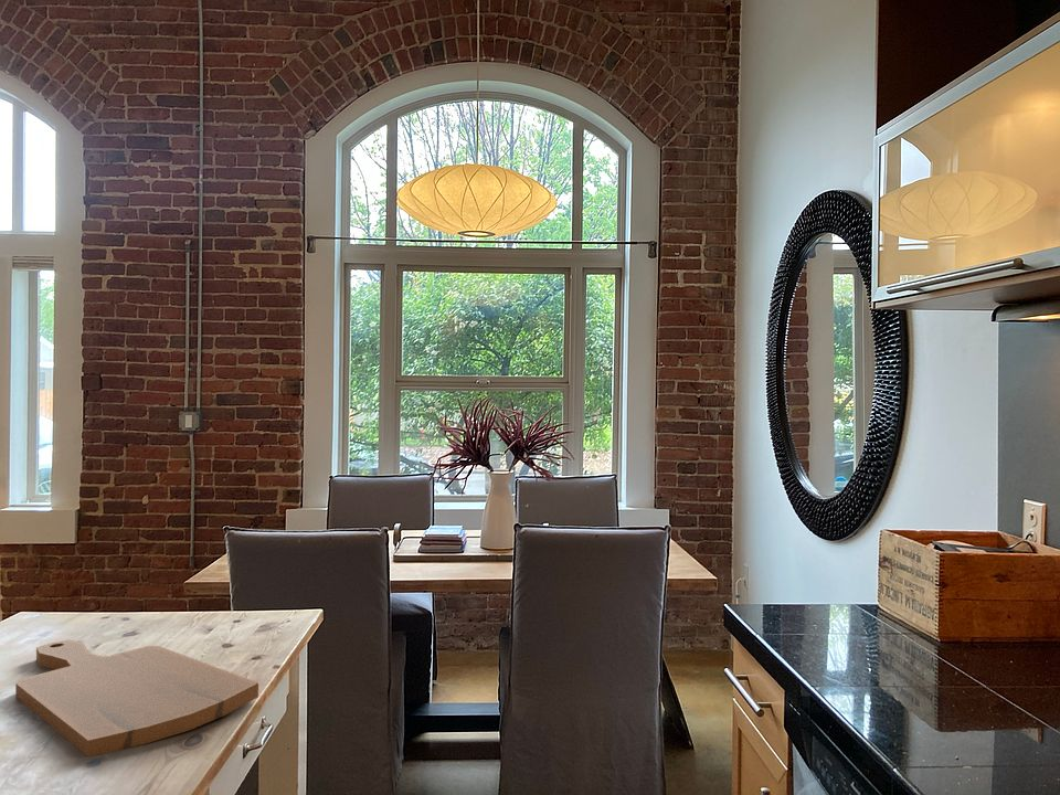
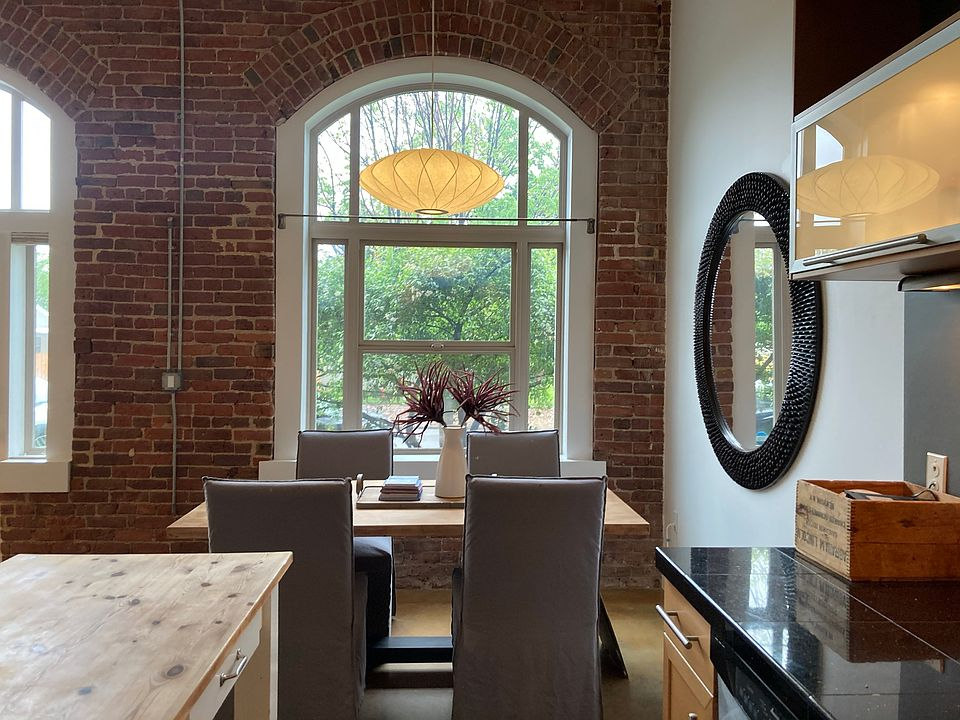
- cutting board [14,638,259,757]
